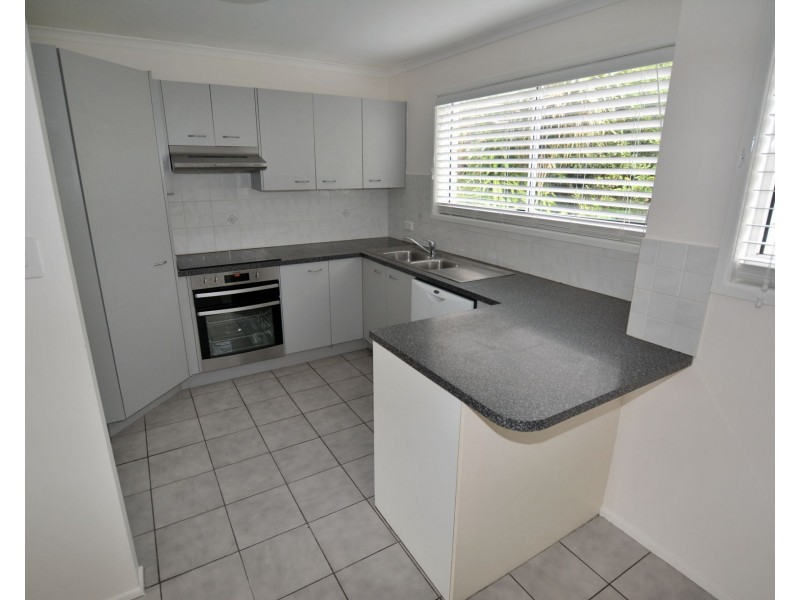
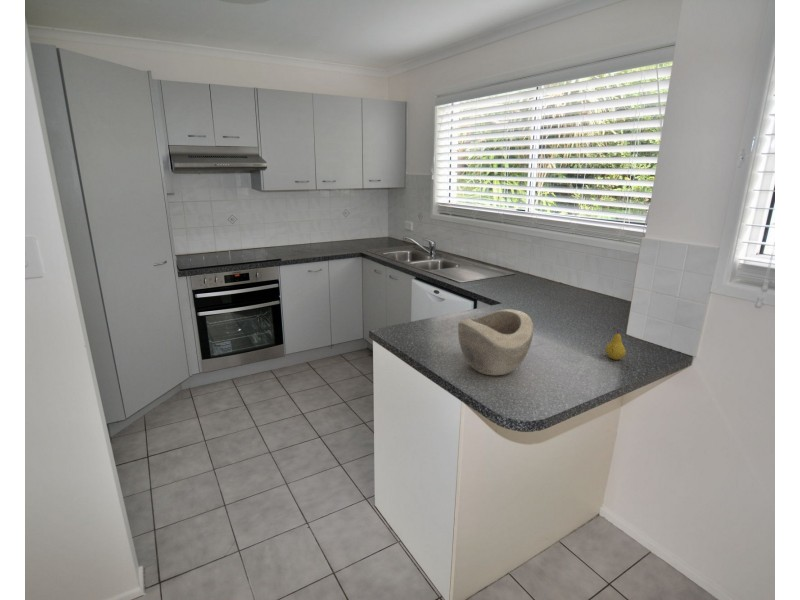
+ fruit [605,327,627,361]
+ decorative bowl [457,308,534,376]
